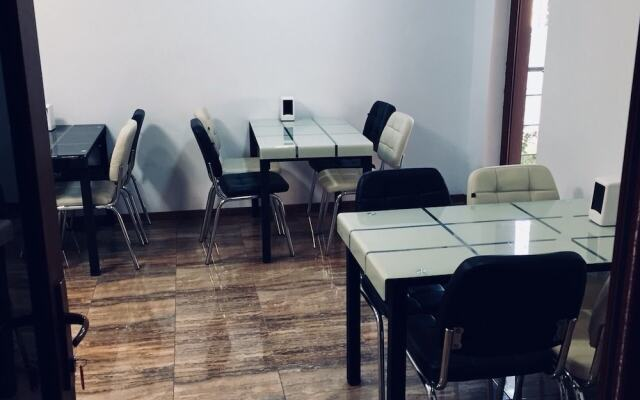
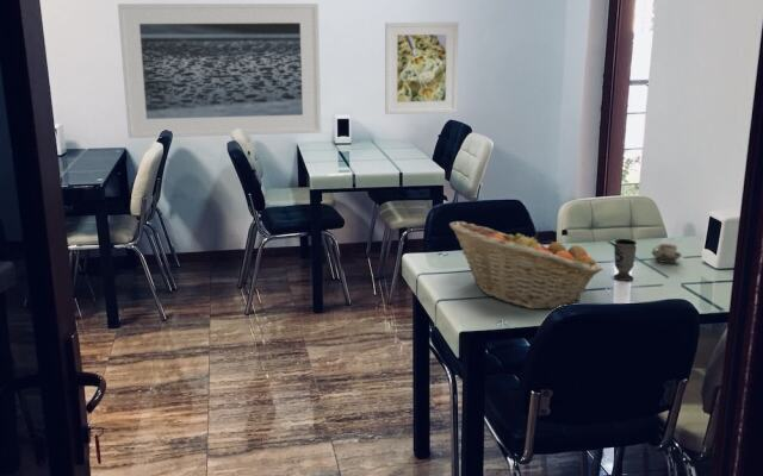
+ fruit basket [448,220,604,311]
+ cup [613,238,638,282]
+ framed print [117,2,322,139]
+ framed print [384,21,460,115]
+ cup [650,243,683,264]
